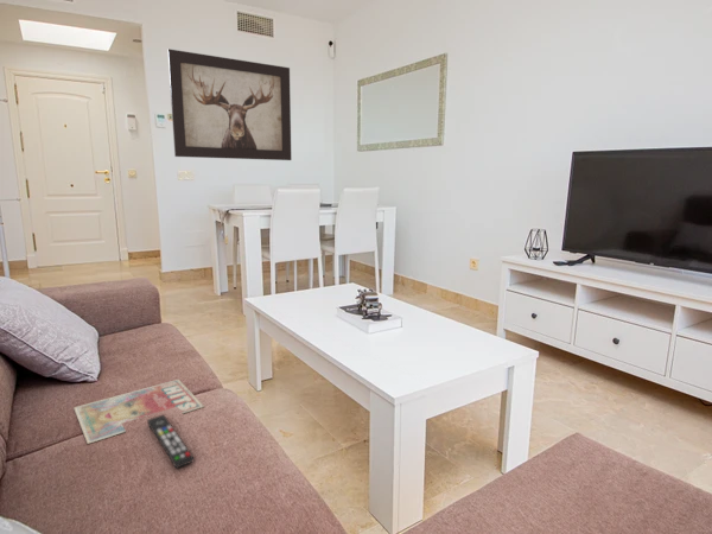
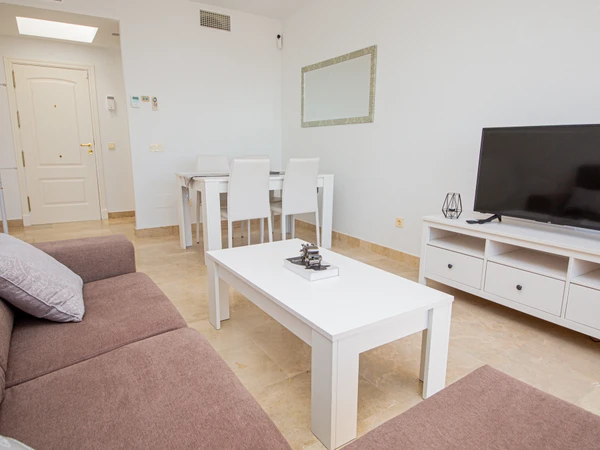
- magazine [72,379,205,445]
- wall art [166,47,292,161]
- remote control [146,413,196,470]
